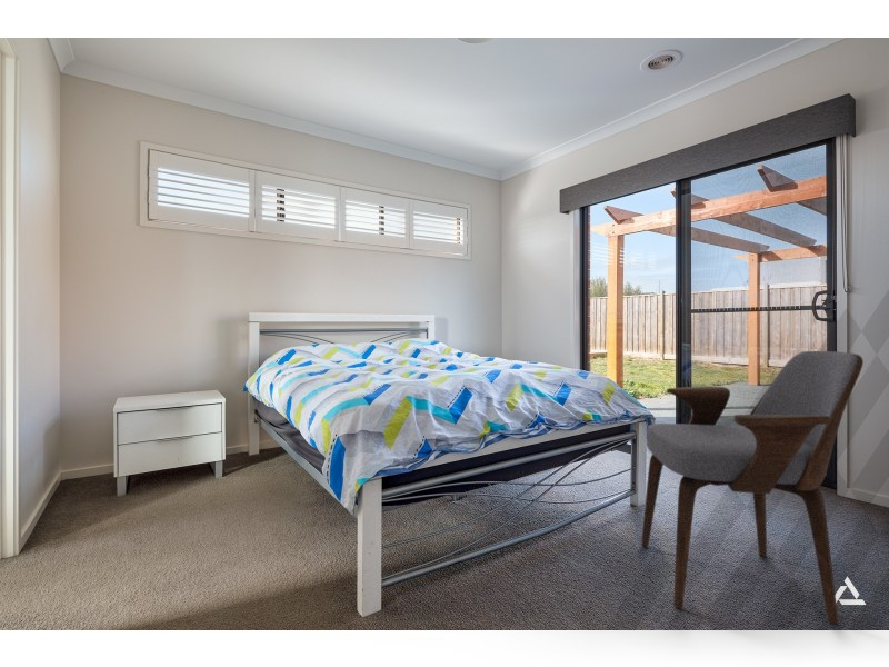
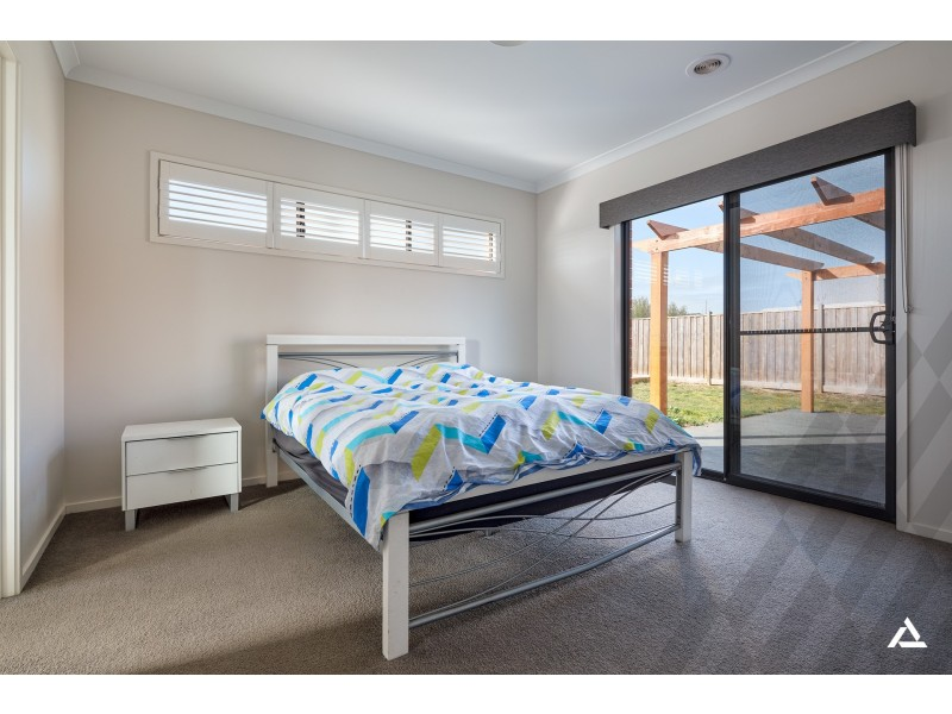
- armchair [640,350,865,626]
